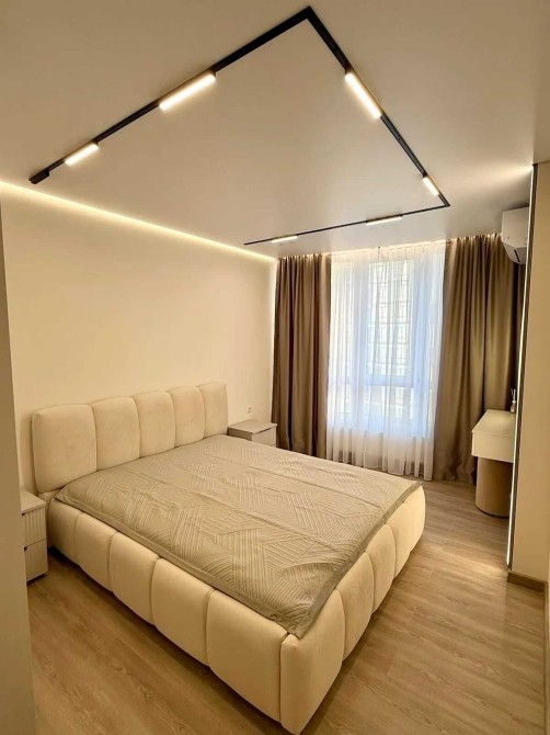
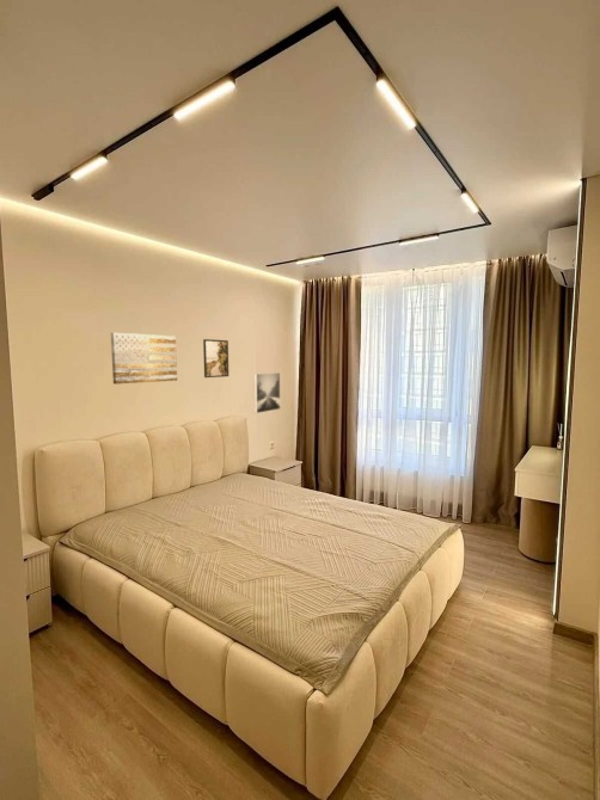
+ wall art [110,332,178,386]
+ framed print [202,338,229,379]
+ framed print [253,371,281,414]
